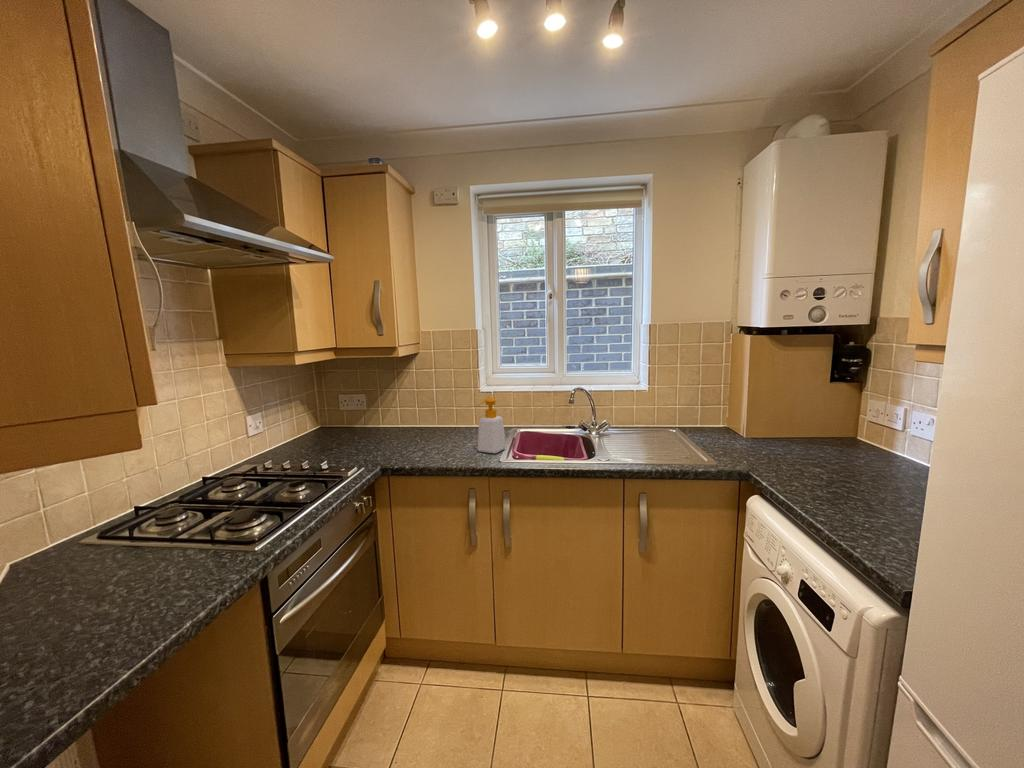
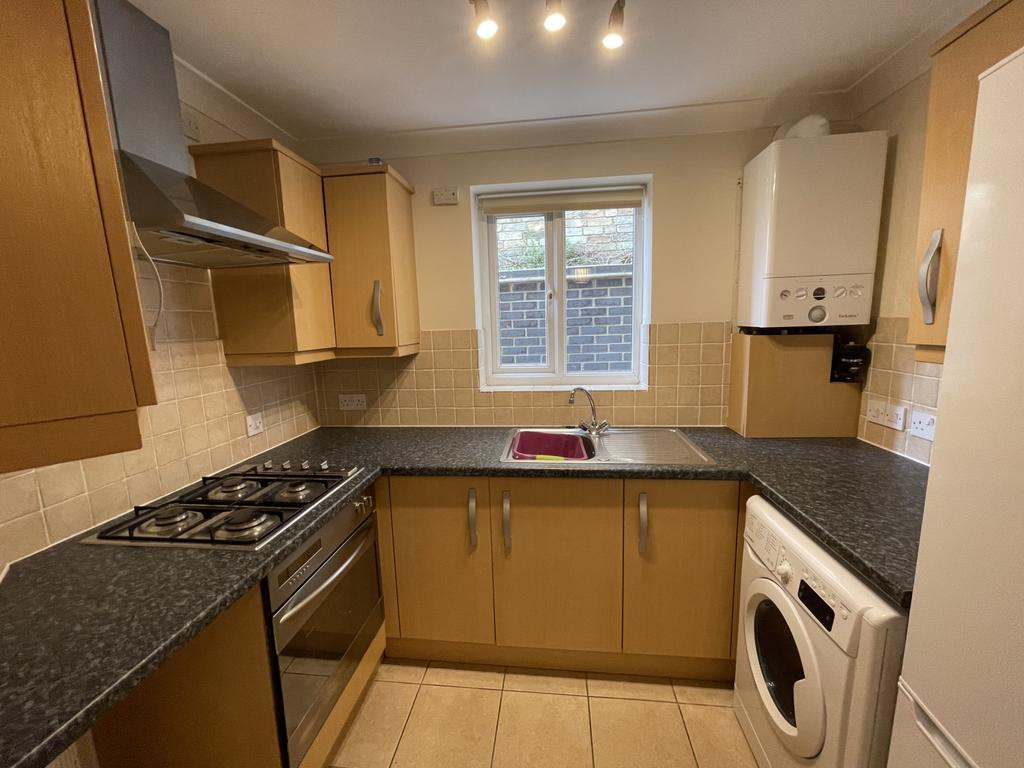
- soap bottle [477,397,507,454]
